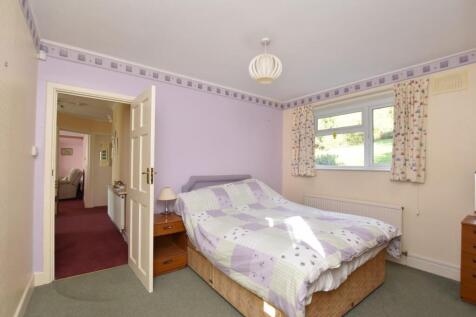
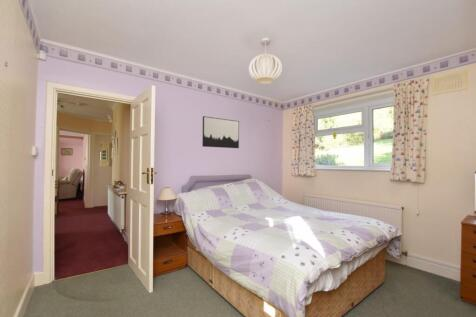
+ wall art [201,115,240,149]
